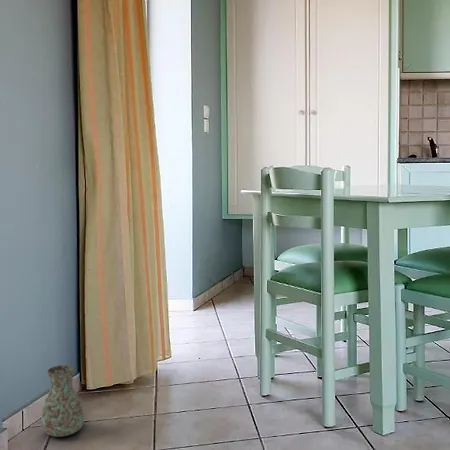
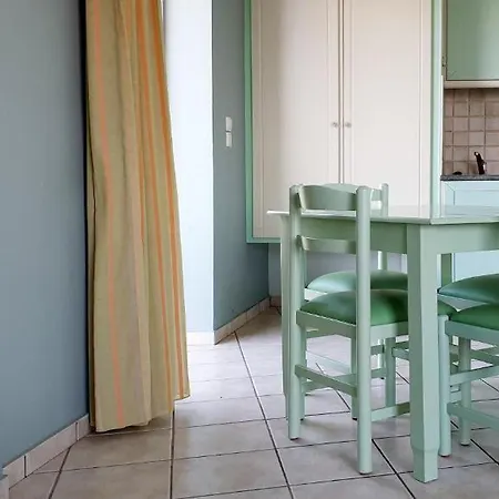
- decorative vase [40,364,85,438]
